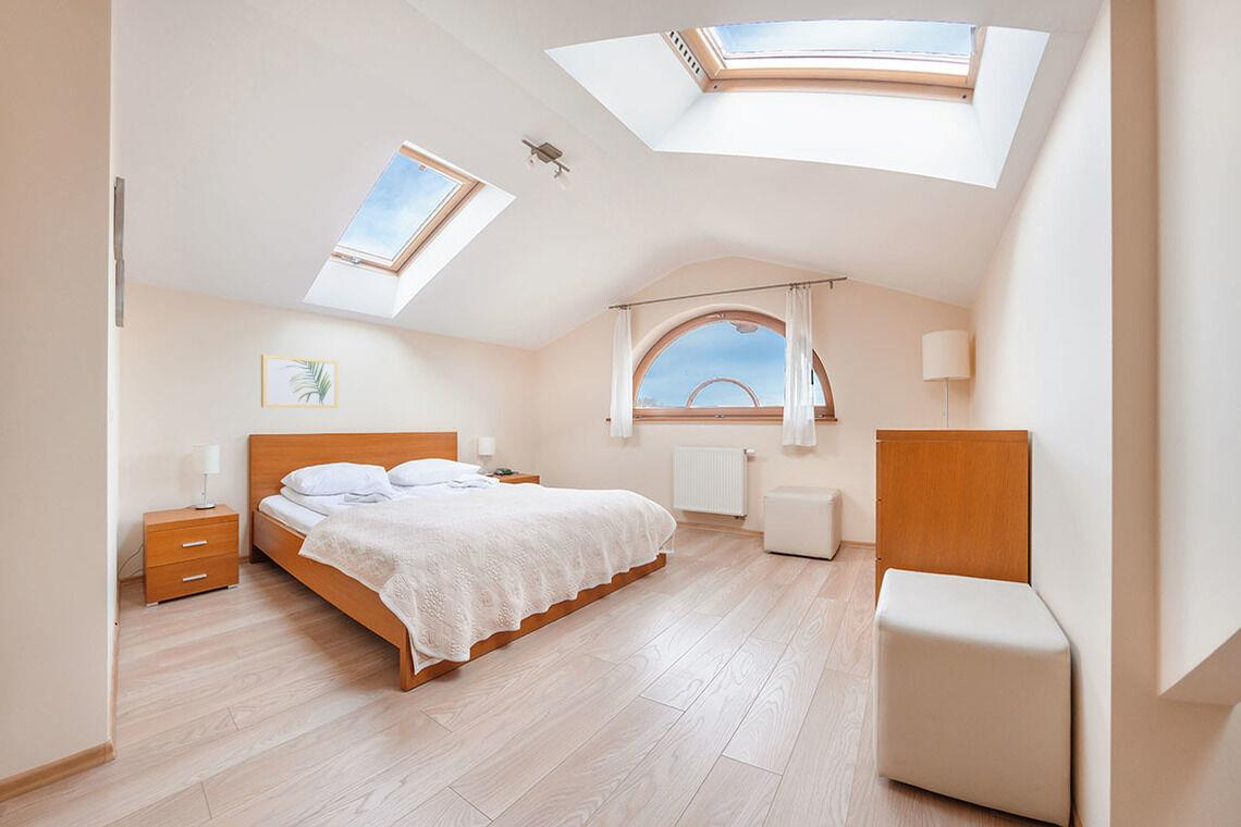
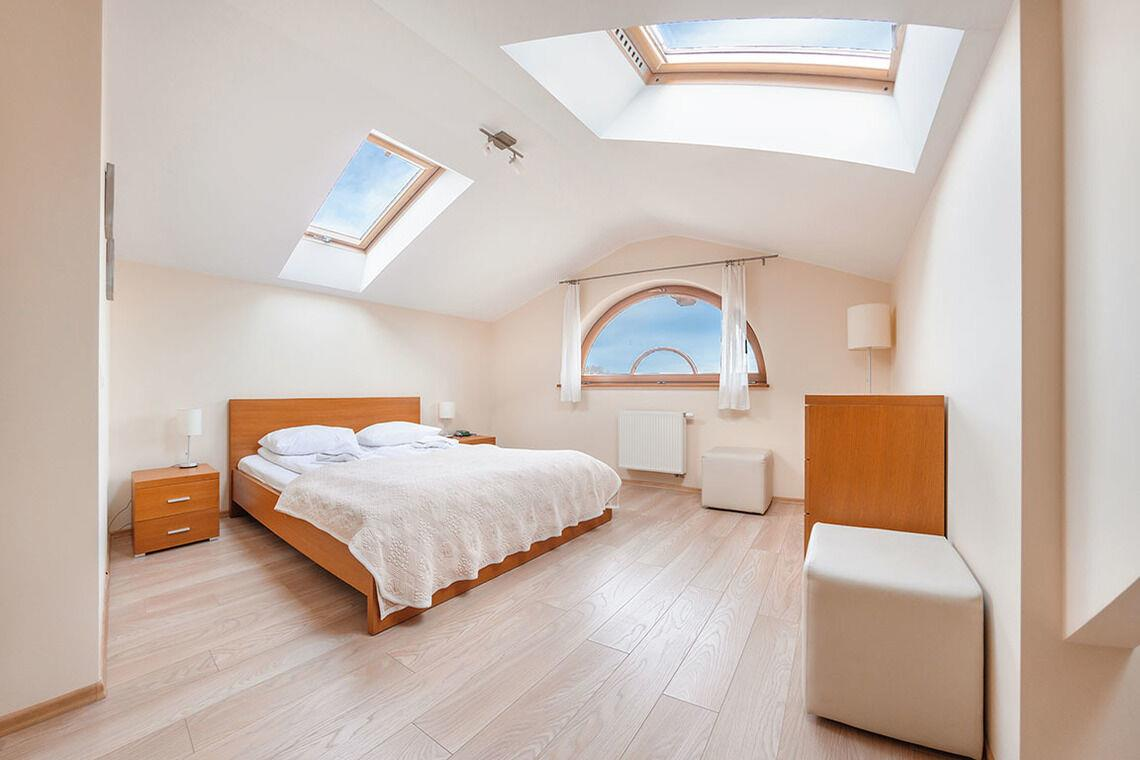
- wall art [260,354,339,409]
